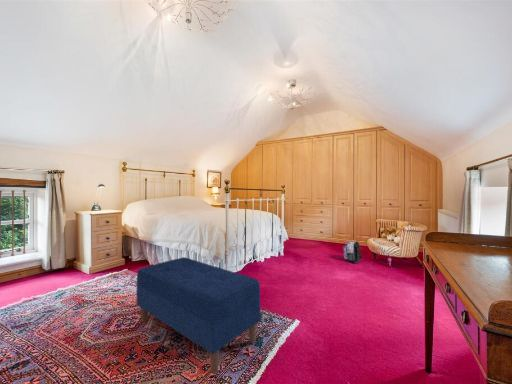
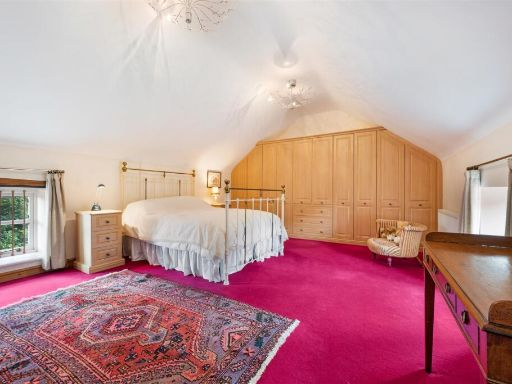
- bench [135,256,261,375]
- backpack [342,240,363,264]
